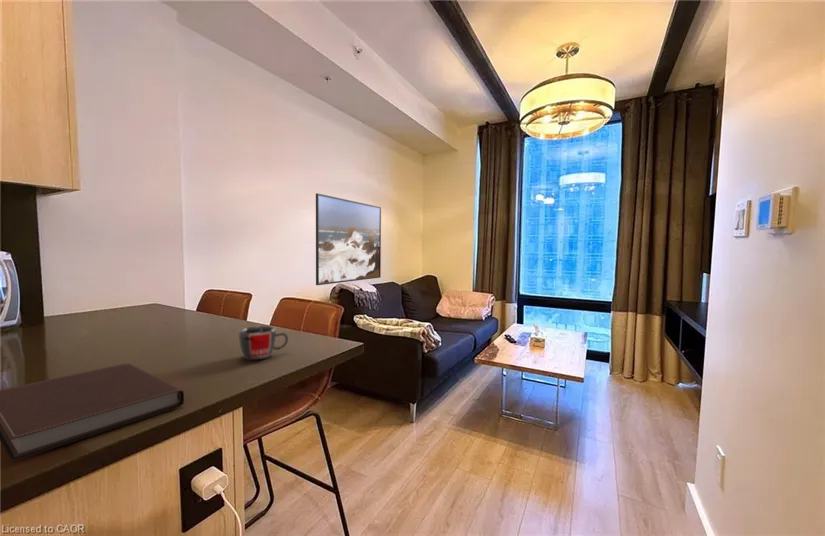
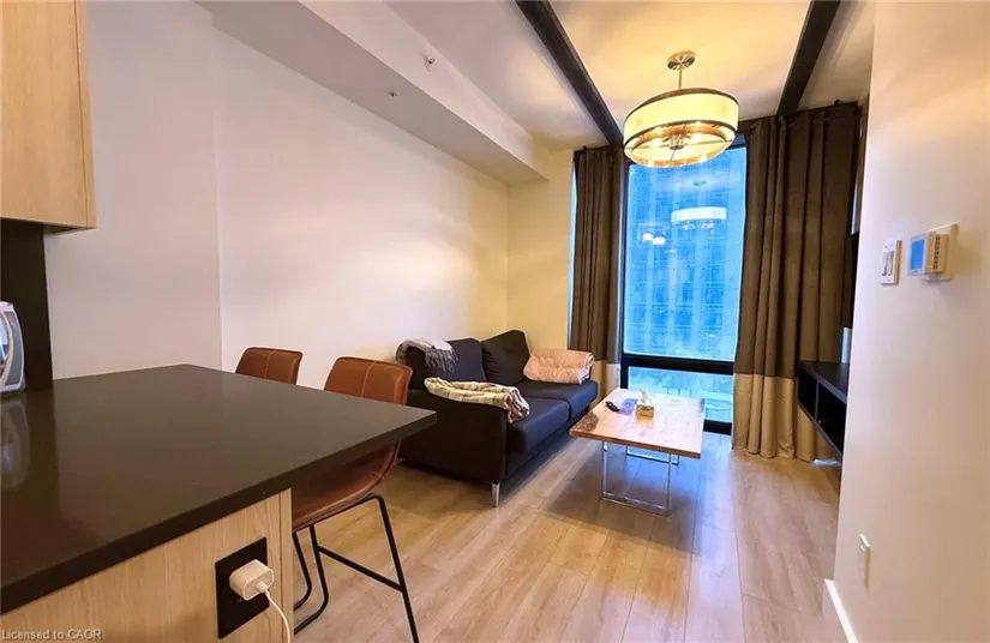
- mug [238,325,289,361]
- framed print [315,192,382,286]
- notebook [0,363,185,463]
